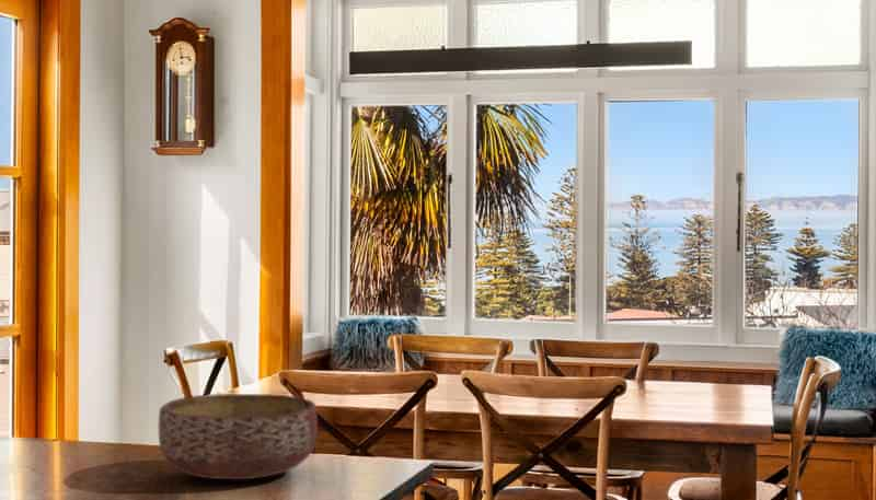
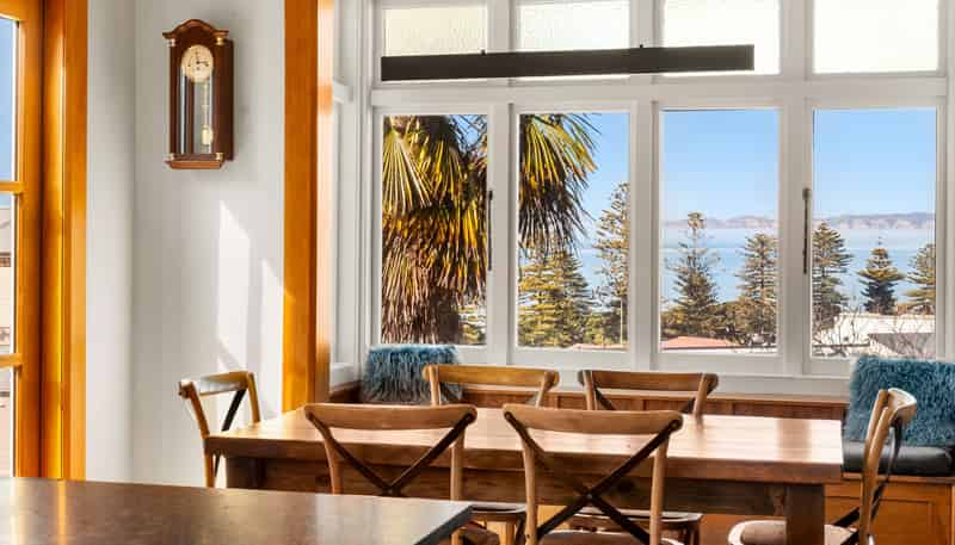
- bowl [158,393,319,480]
